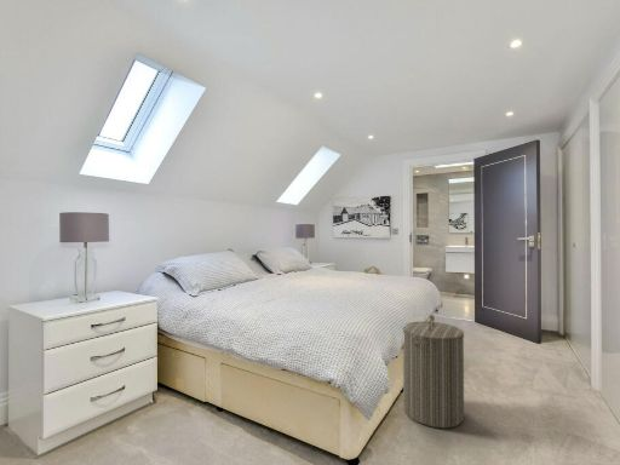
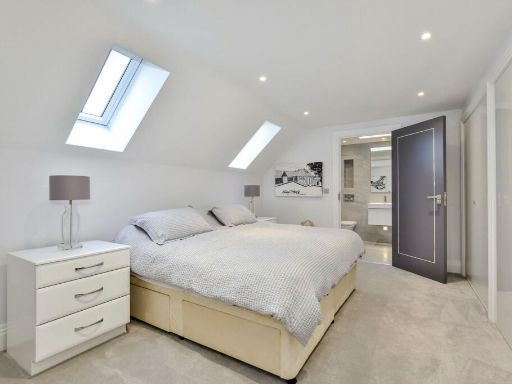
- laundry hamper [402,315,465,429]
